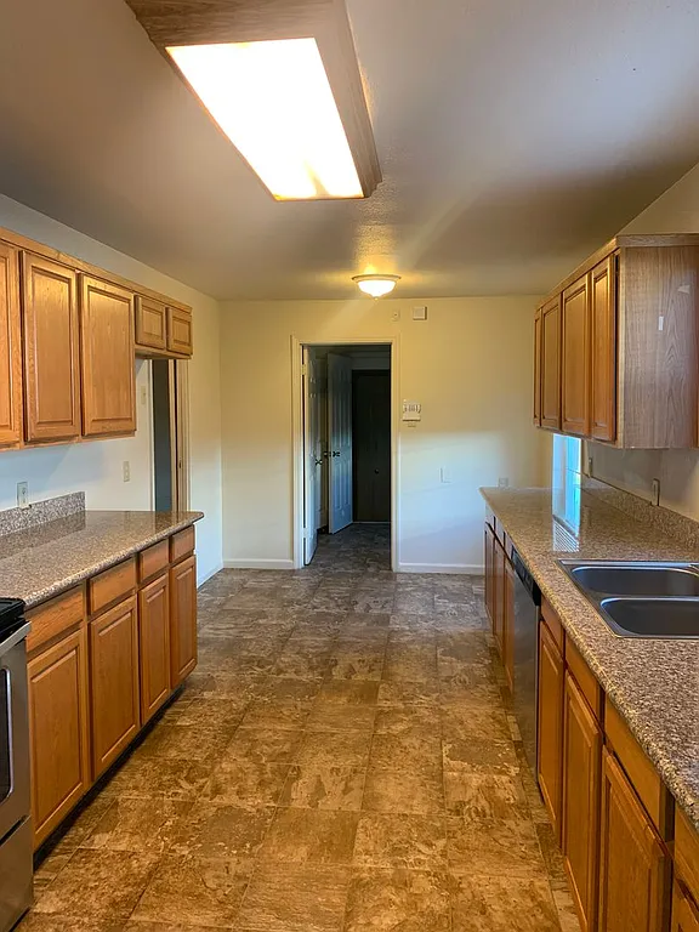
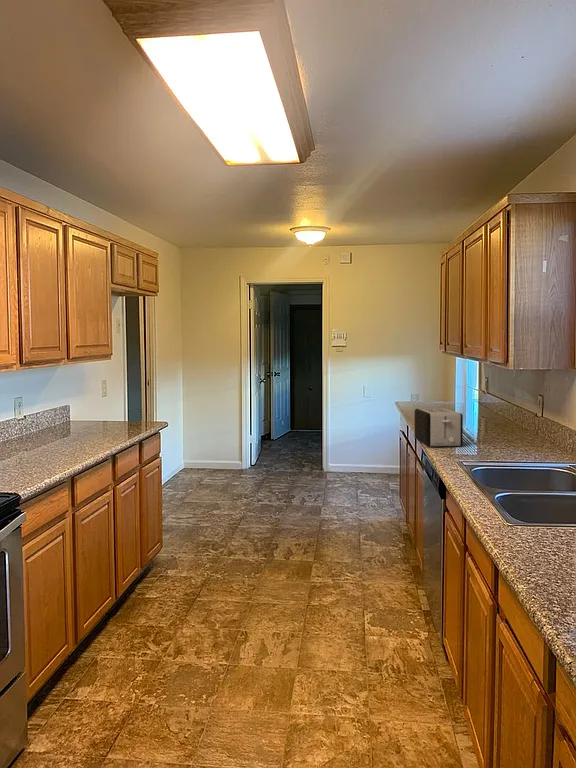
+ toaster [414,407,464,447]
